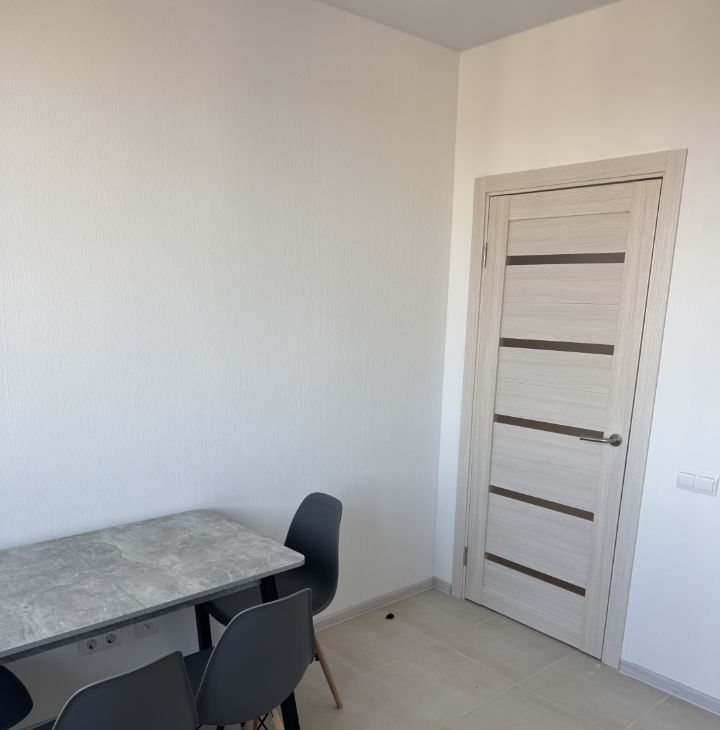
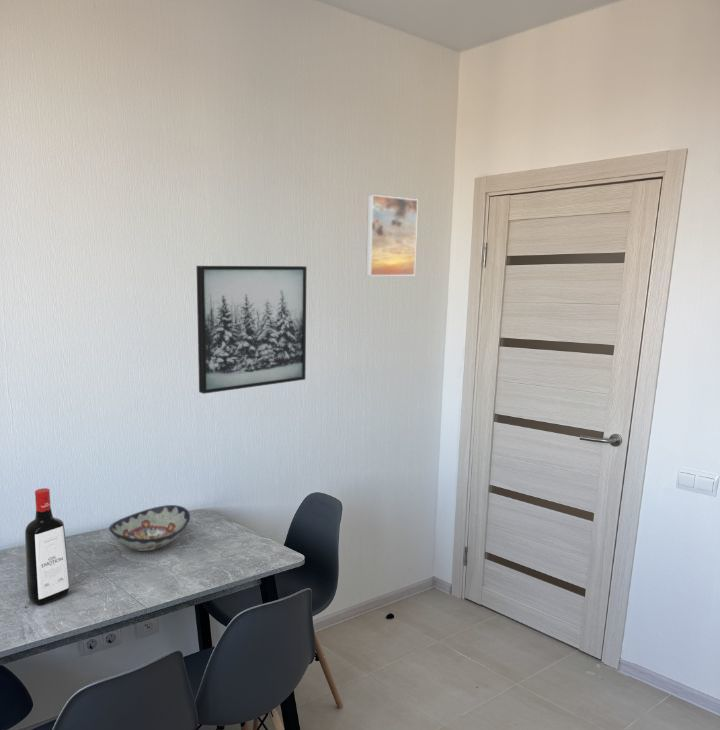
+ wall art [196,265,308,395]
+ decorative bowl [108,504,191,552]
+ liquor bottle [24,487,70,606]
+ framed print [365,194,419,277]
